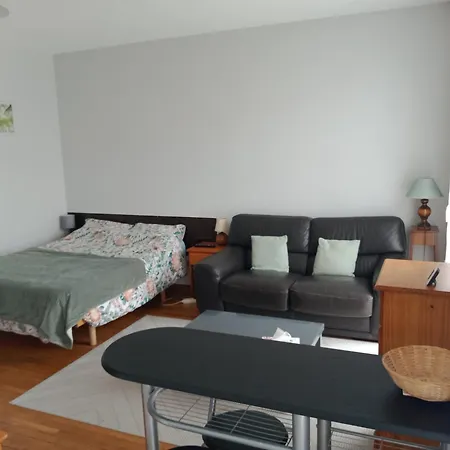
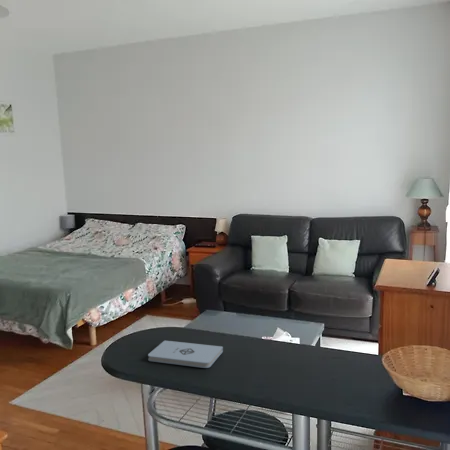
+ notepad [147,340,224,369]
